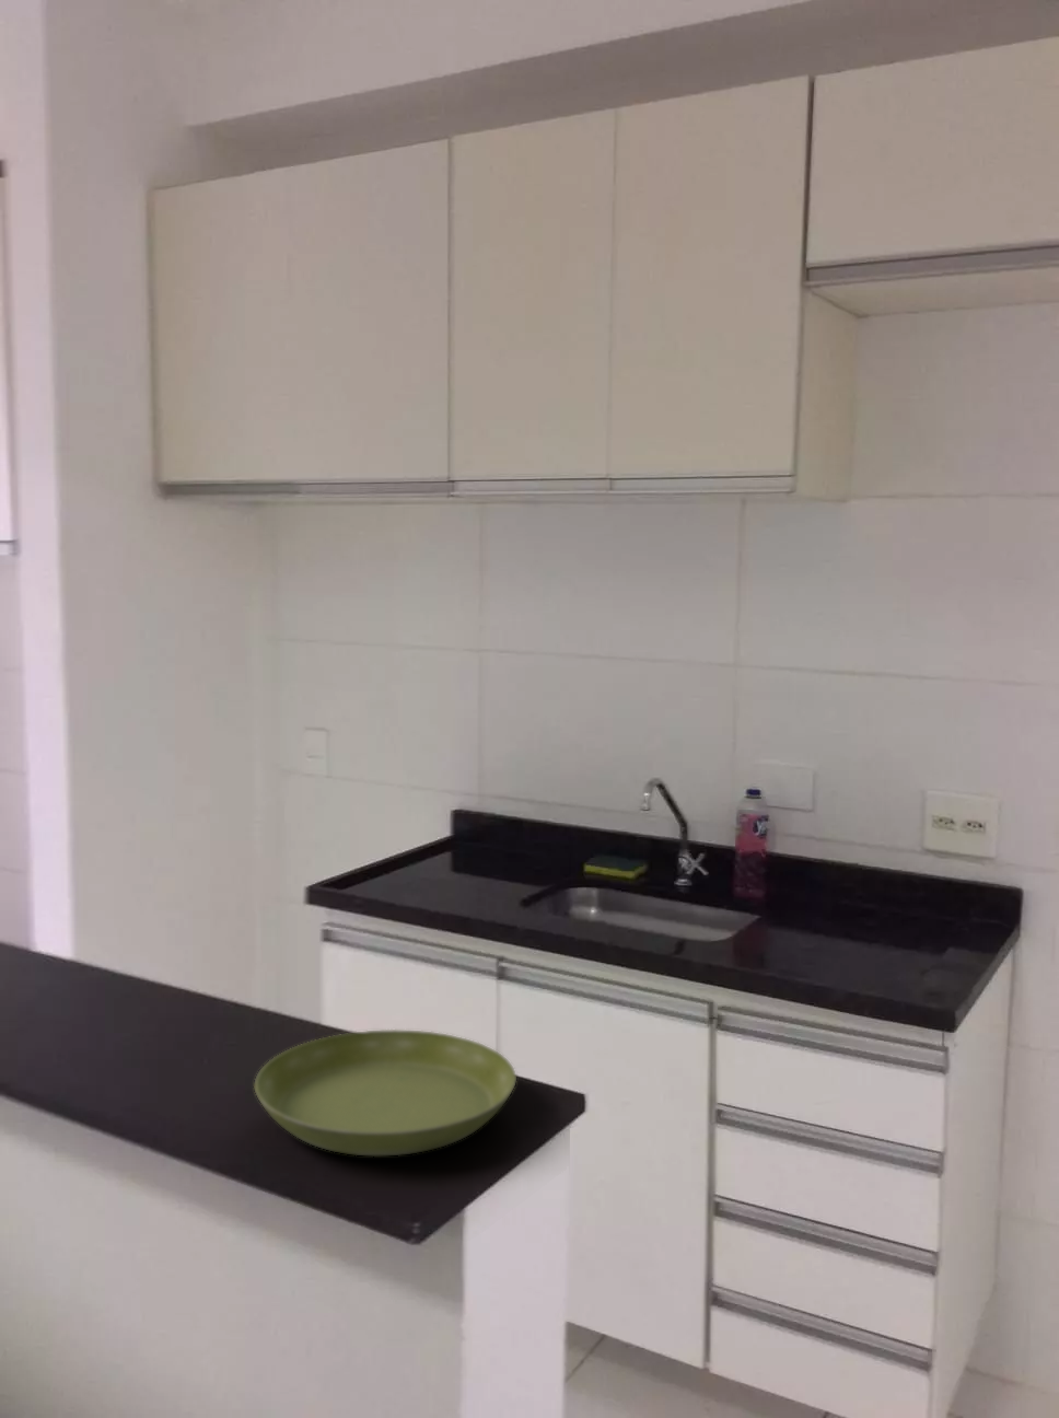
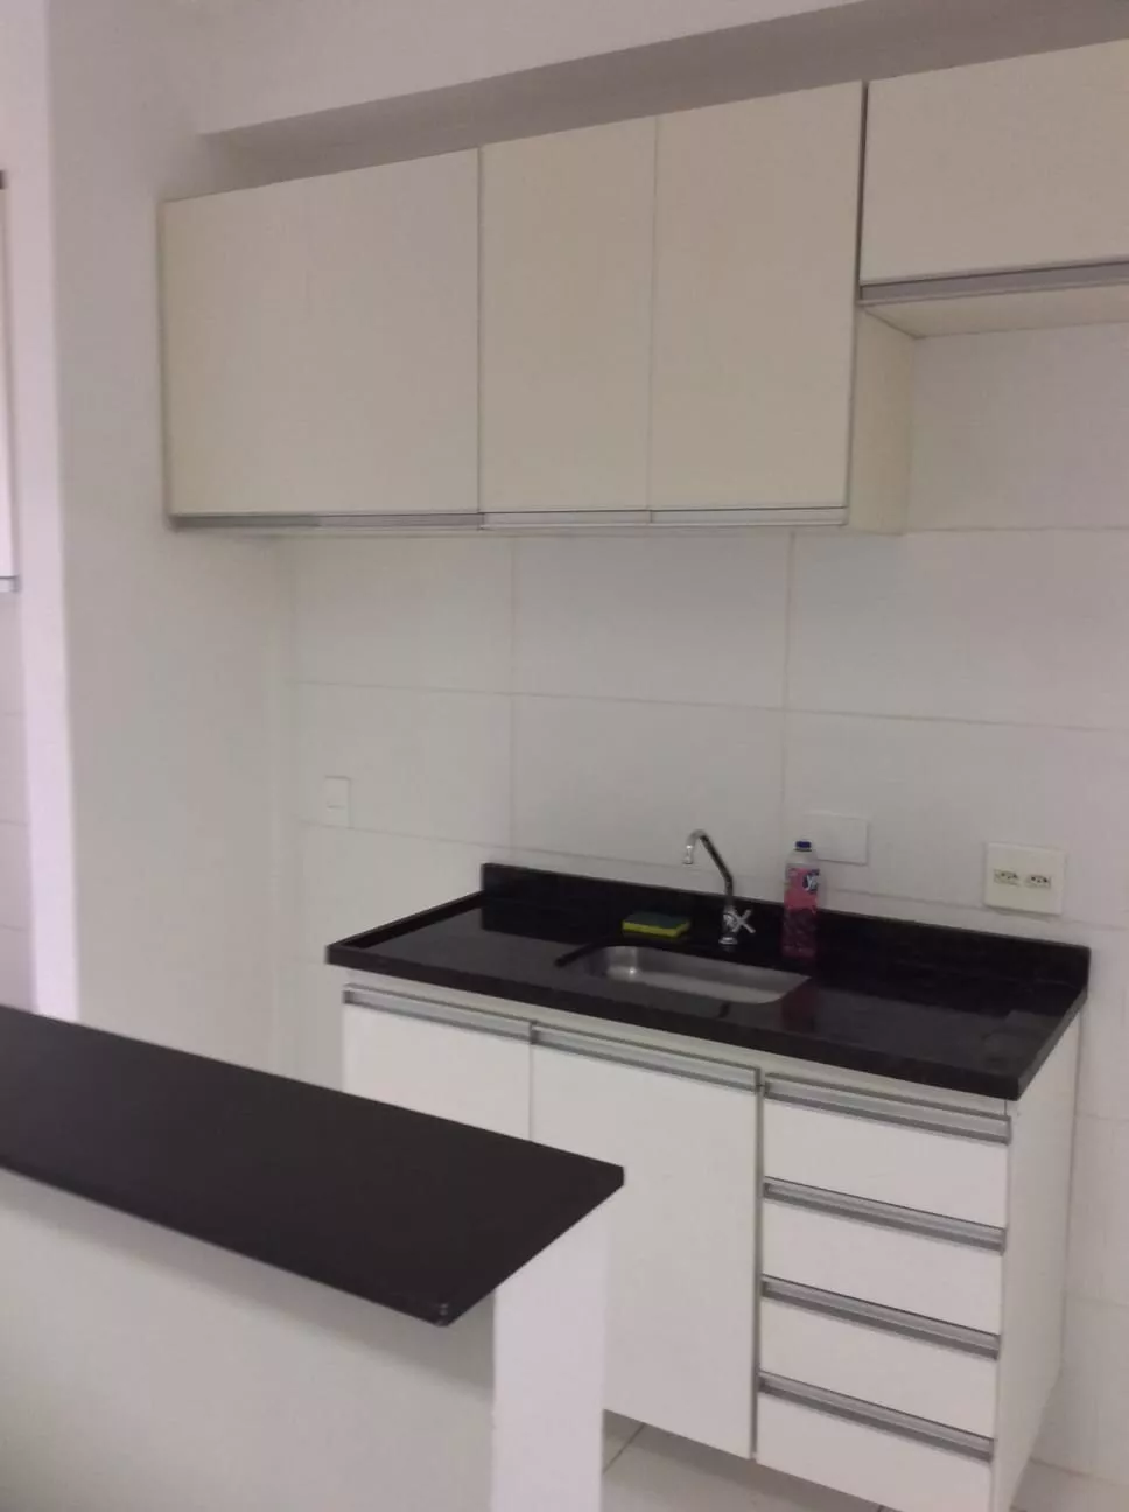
- saucer [254,1029,517,1157]
